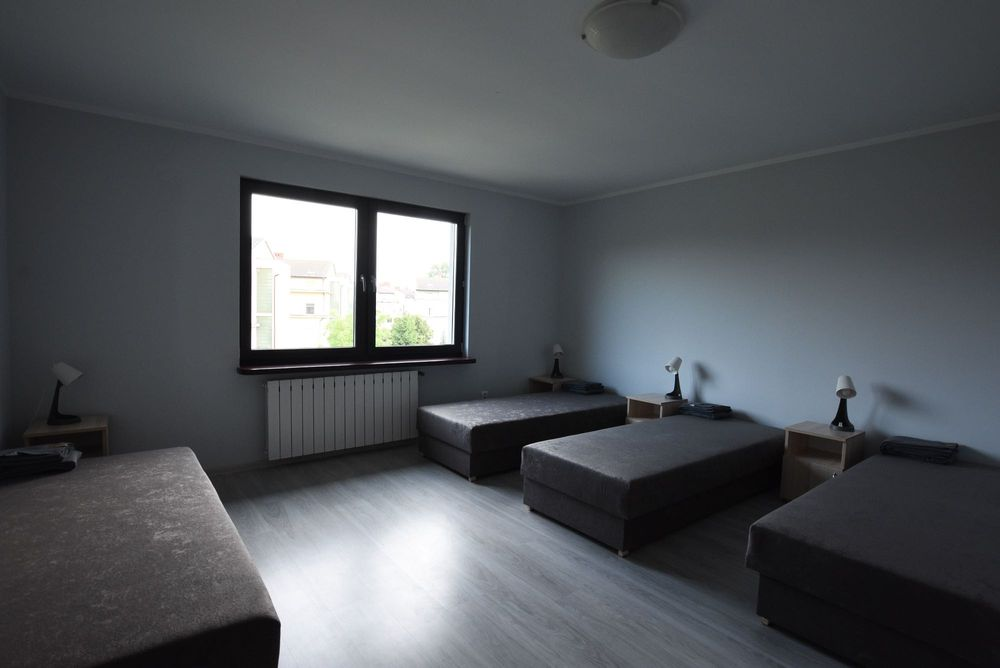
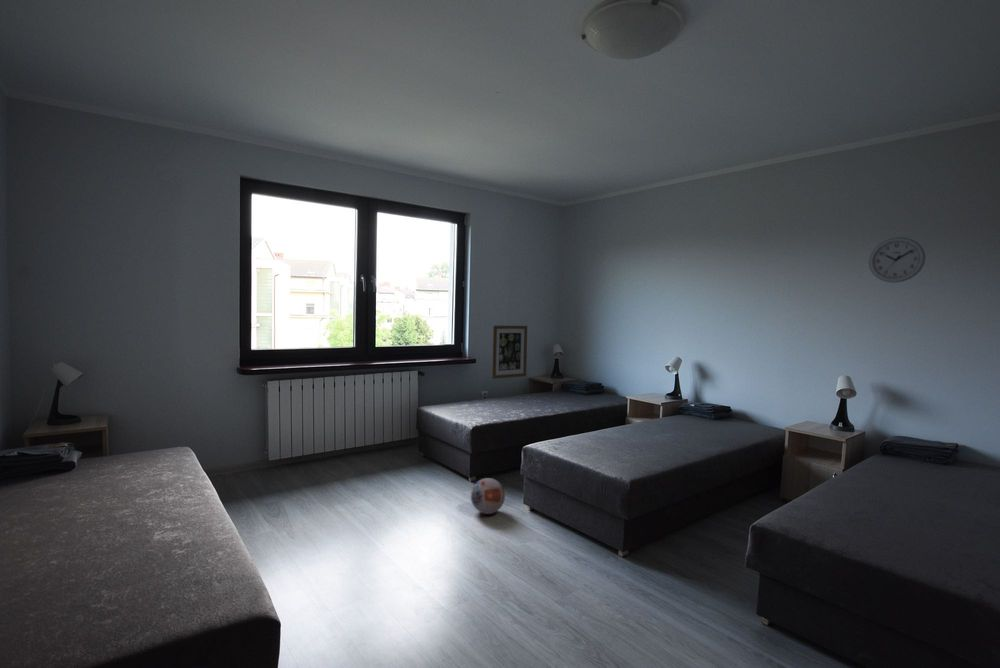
+ wall clock [868,236,926,284]
+ wall art [491,325,528,380]
+ ball [470,477,506,515]
